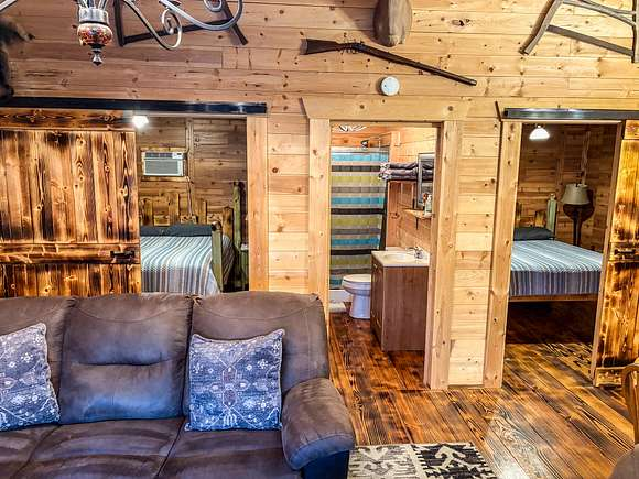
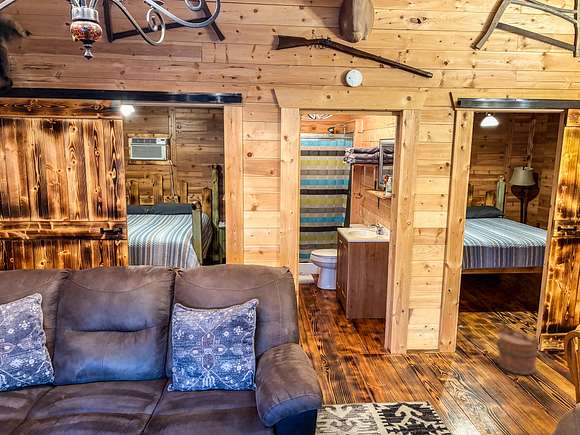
+ bucket [495,325,540,376]
